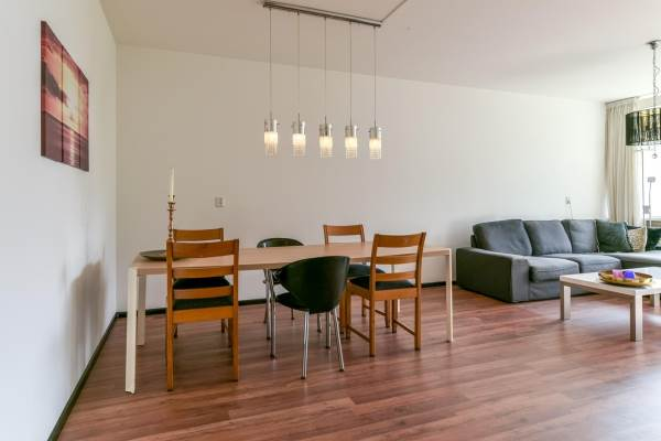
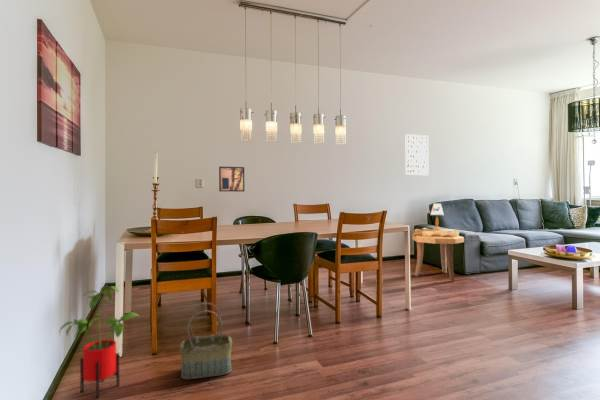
+ side table [412,235,465,282]
+ wall art [404,133,430,176]
+ house plant [59,285,140,399]
+ basket [179,302,233,380]
+ wall art [218,166,245,193]
+ table lamp [411,202,461,237]
